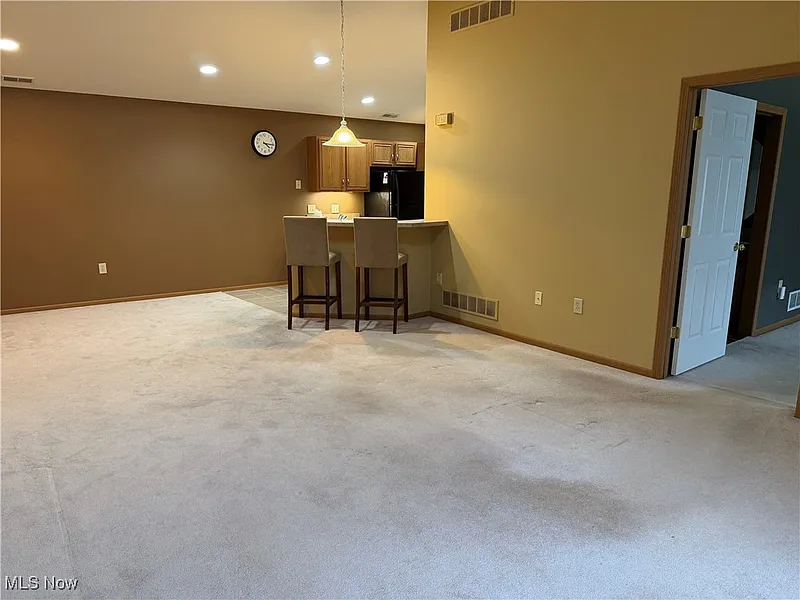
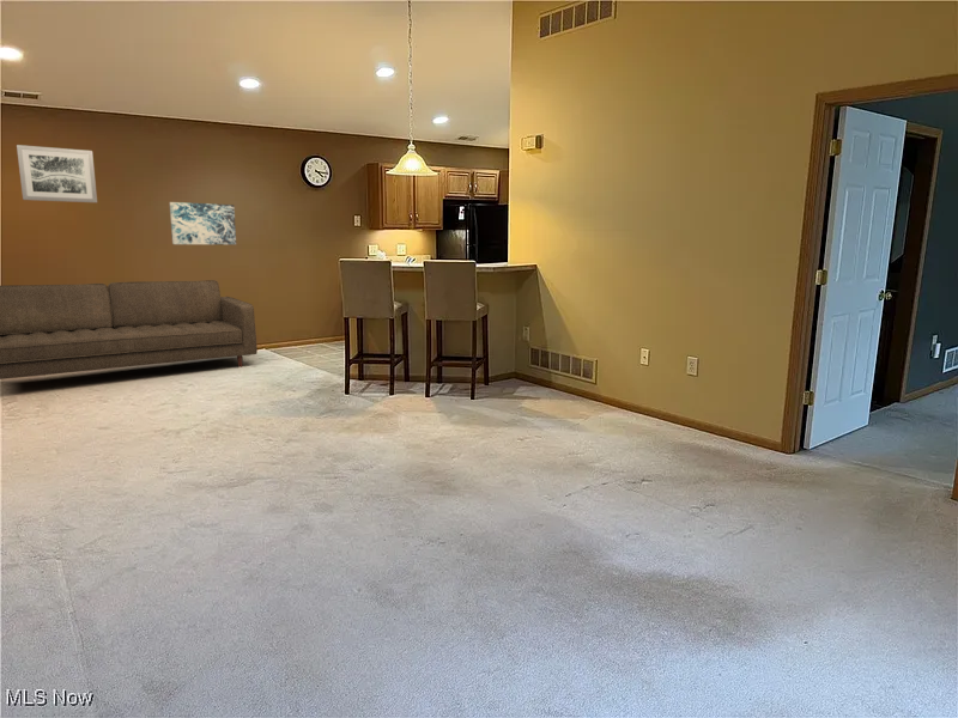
+ wall art [169,201,237,245]
+ sofa [0,279,259,381]
+ wall art [16,144,98,203]
